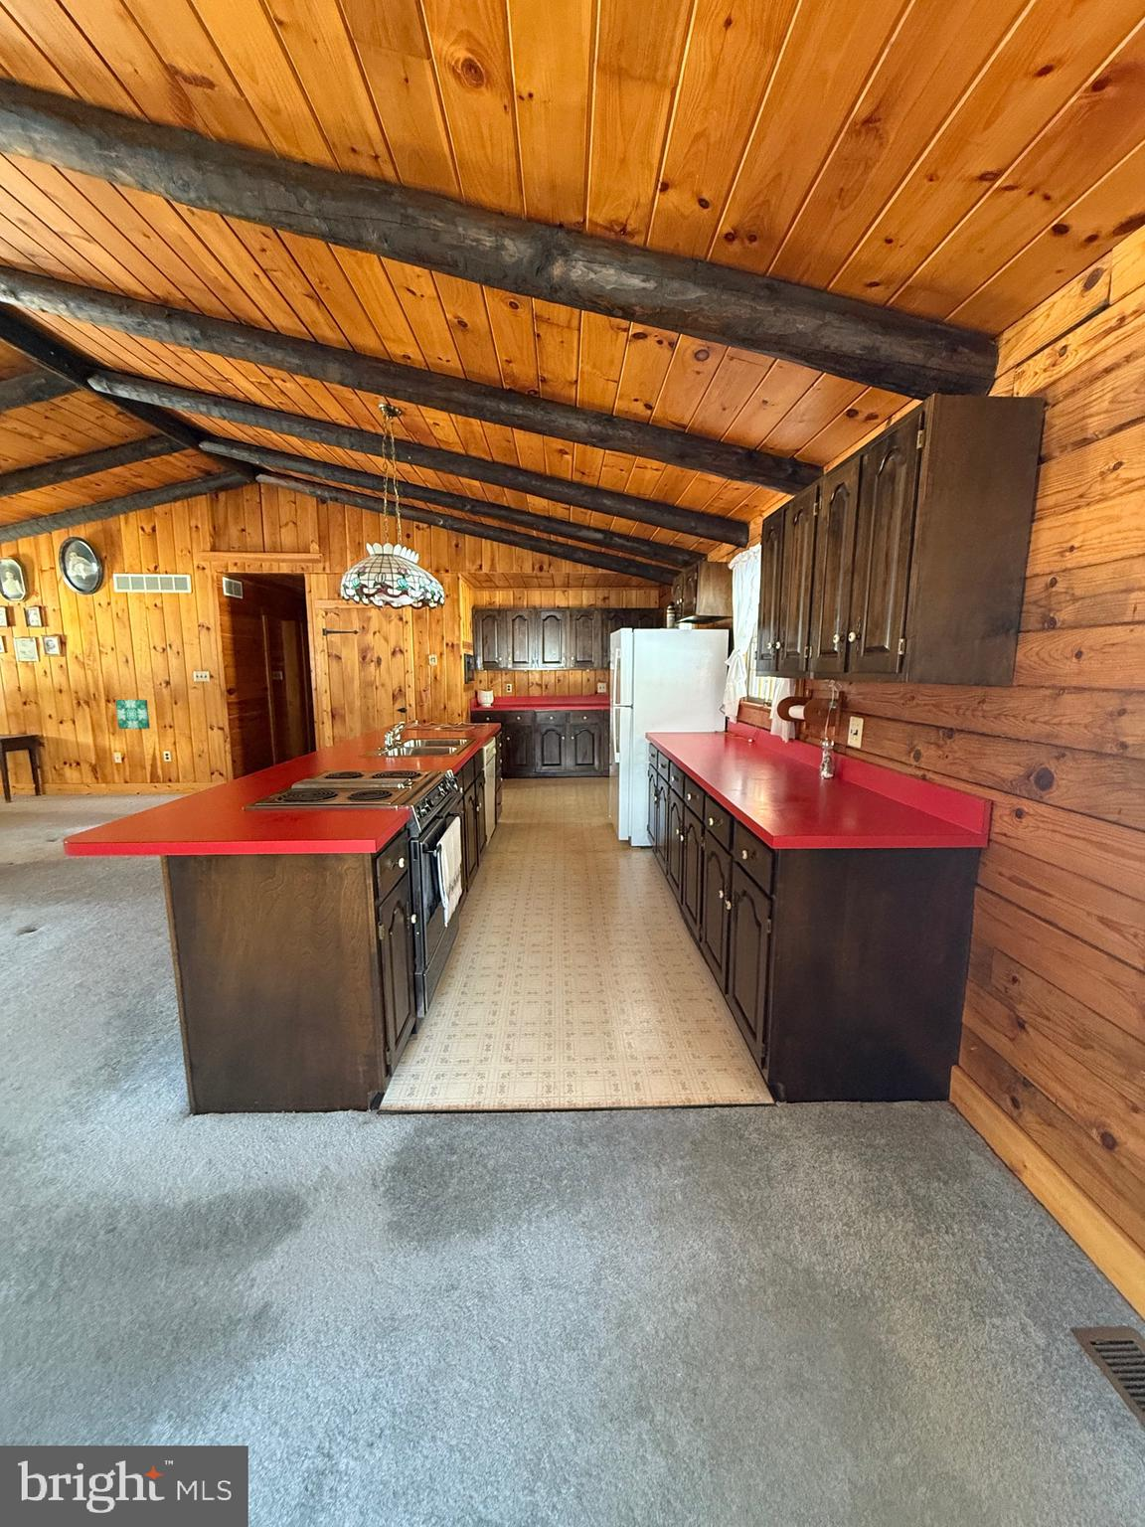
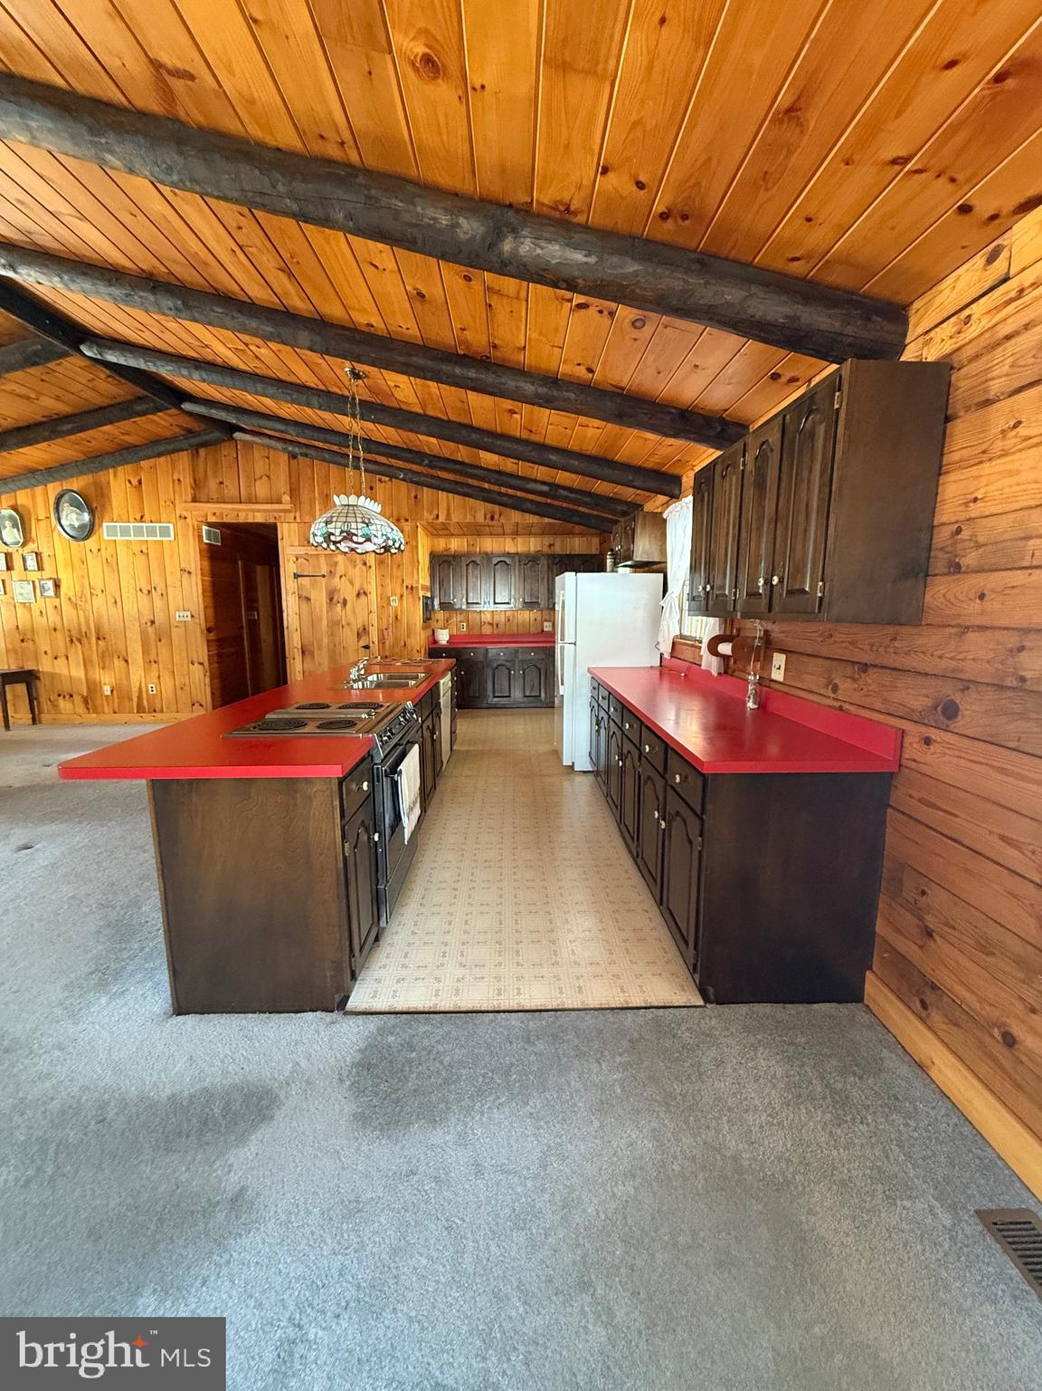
- wall art [114,699,152,730]
